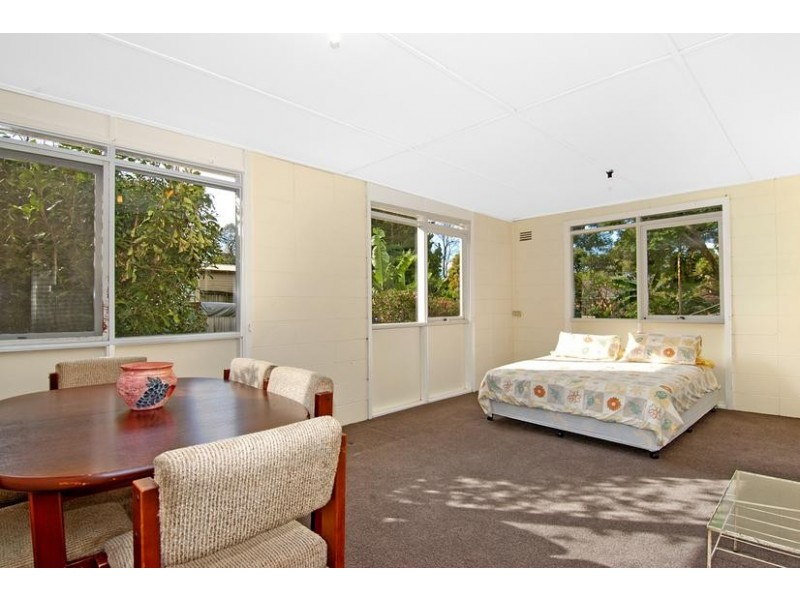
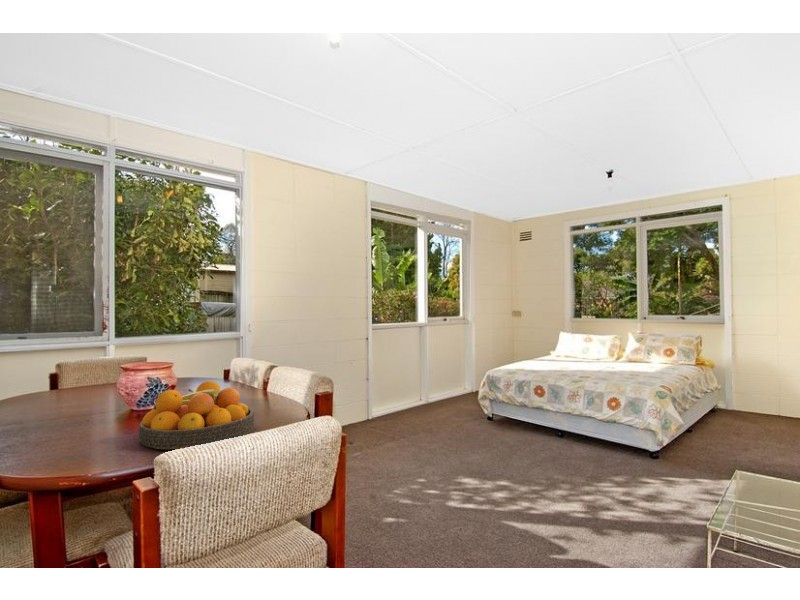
+ fruit bowl [138,380,256,450]
